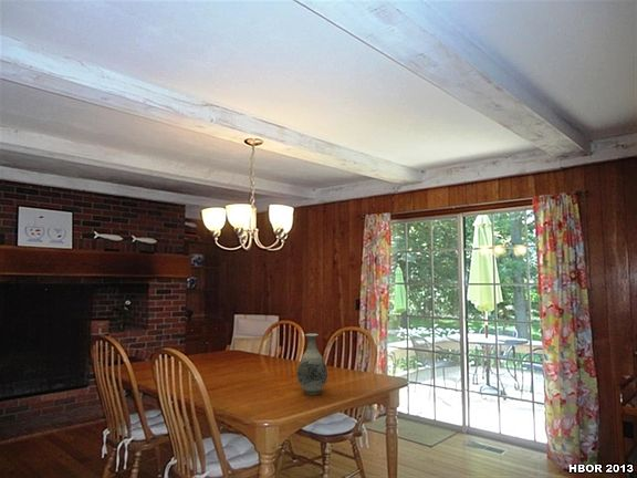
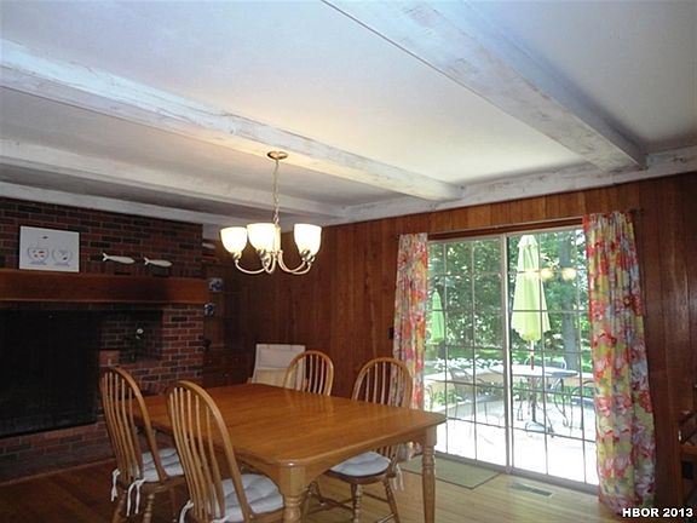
- vase [296,333,328,396]
